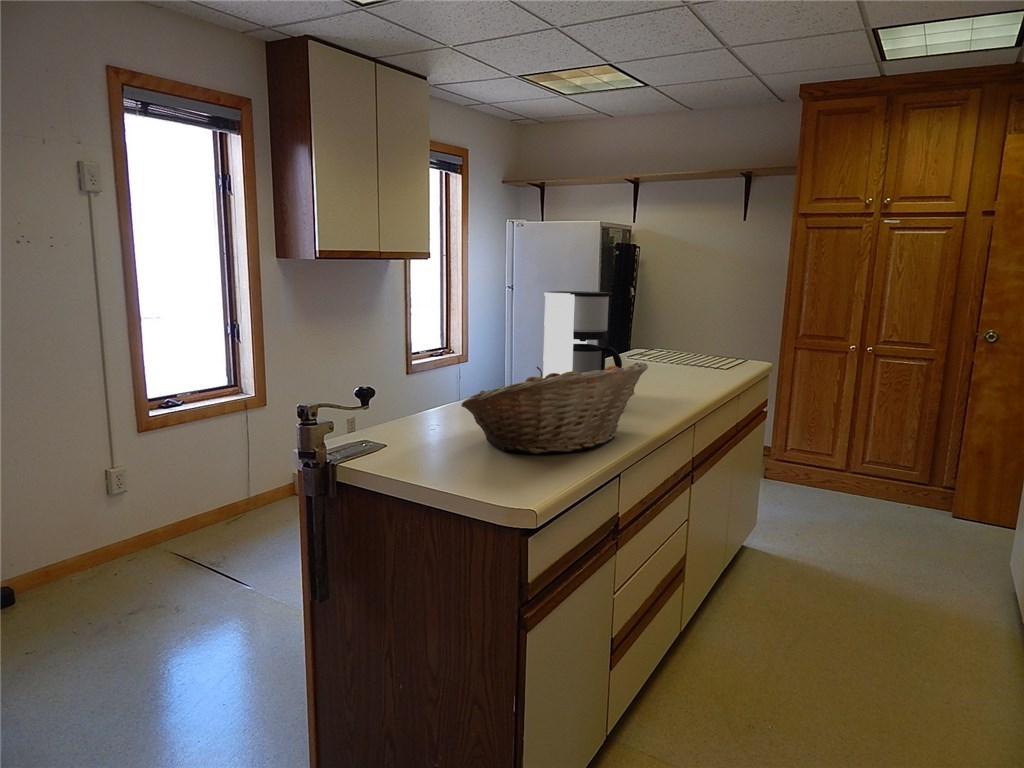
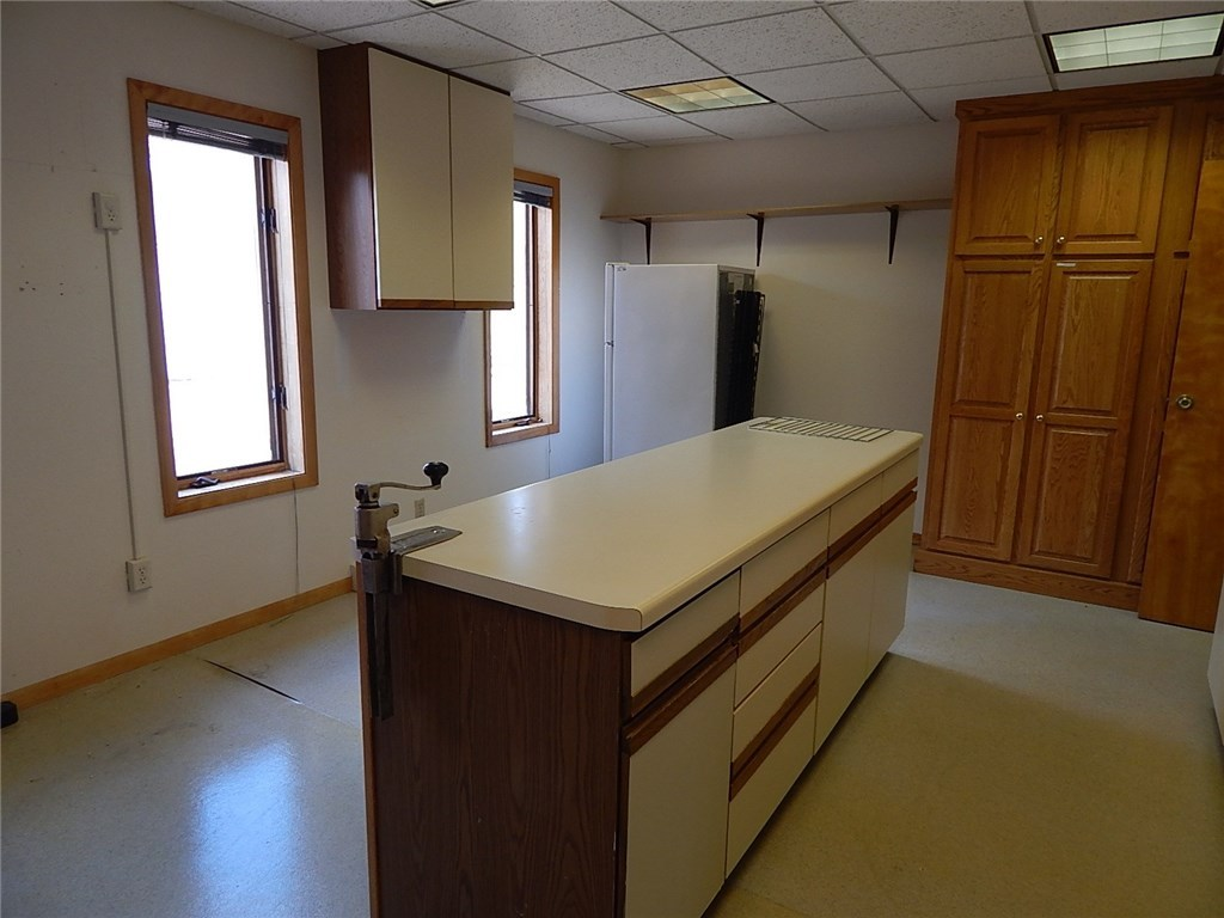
- coffee maker [542,290,623,378]
- fruit basket [461,361,649,455]
